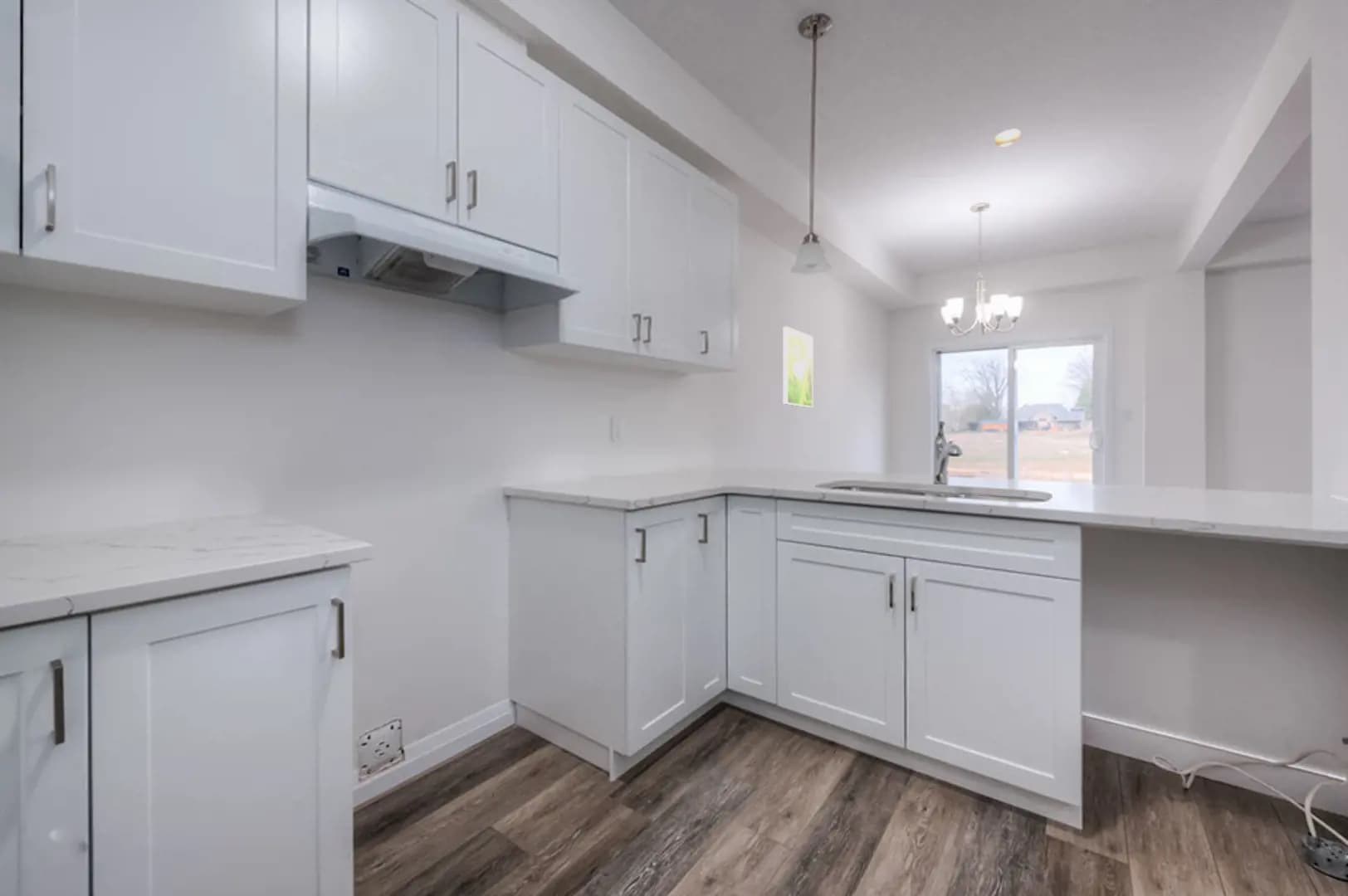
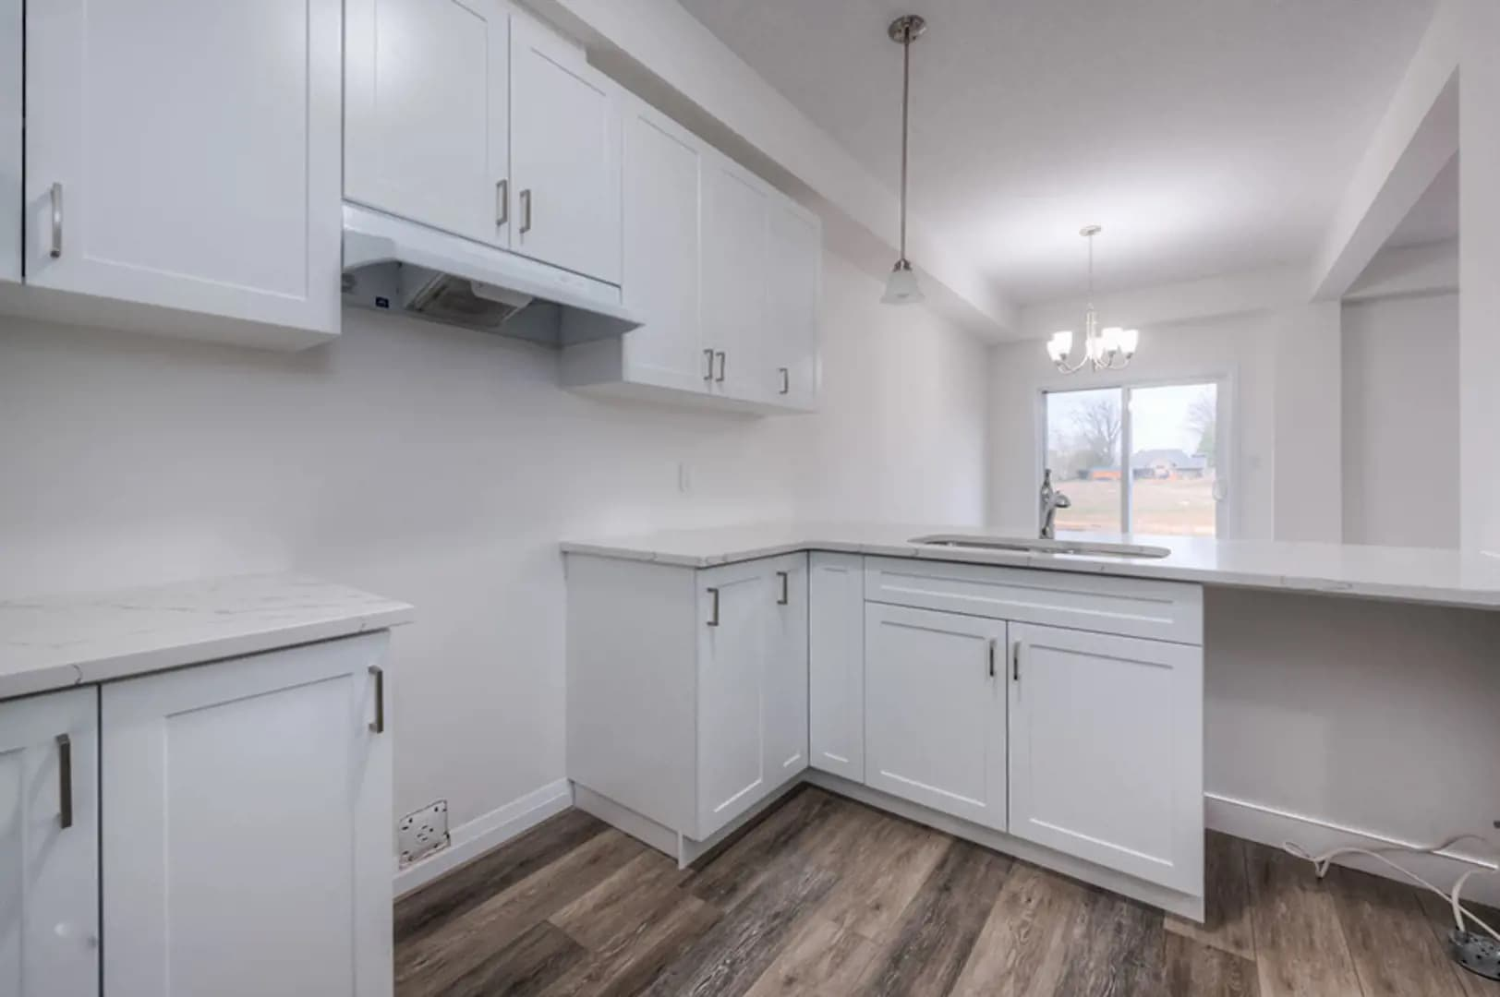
- smoke detector [994,129,1021,148]
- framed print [782,325,813,408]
